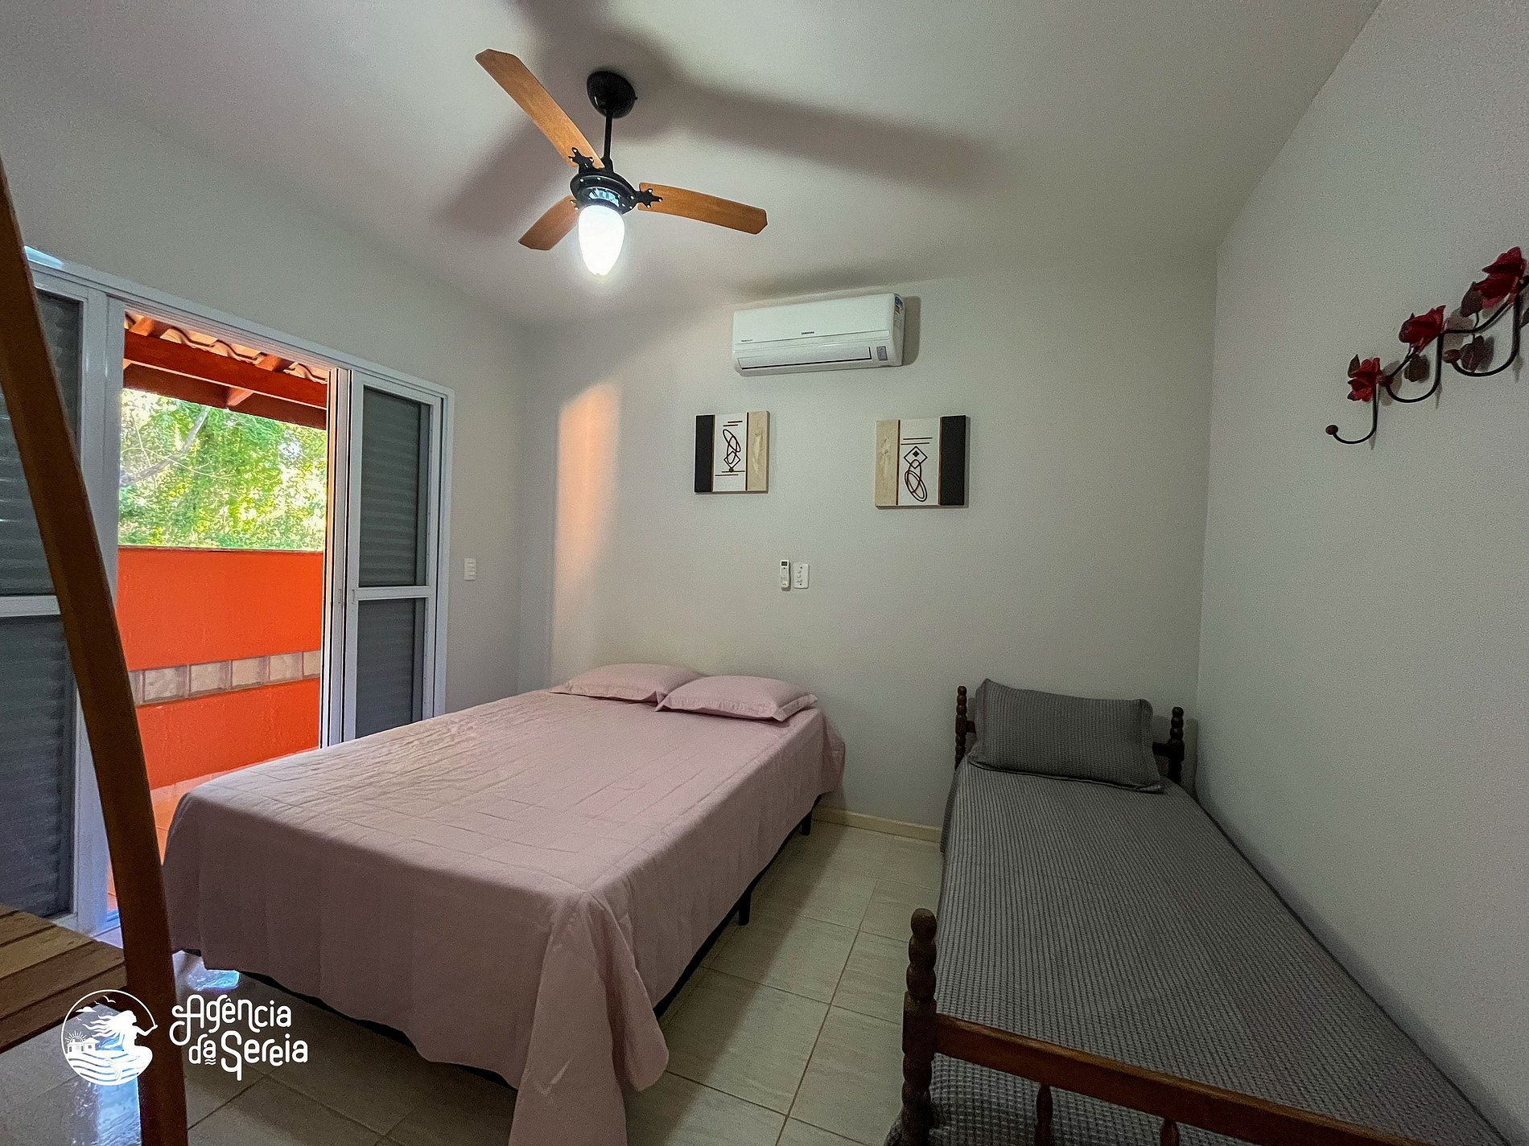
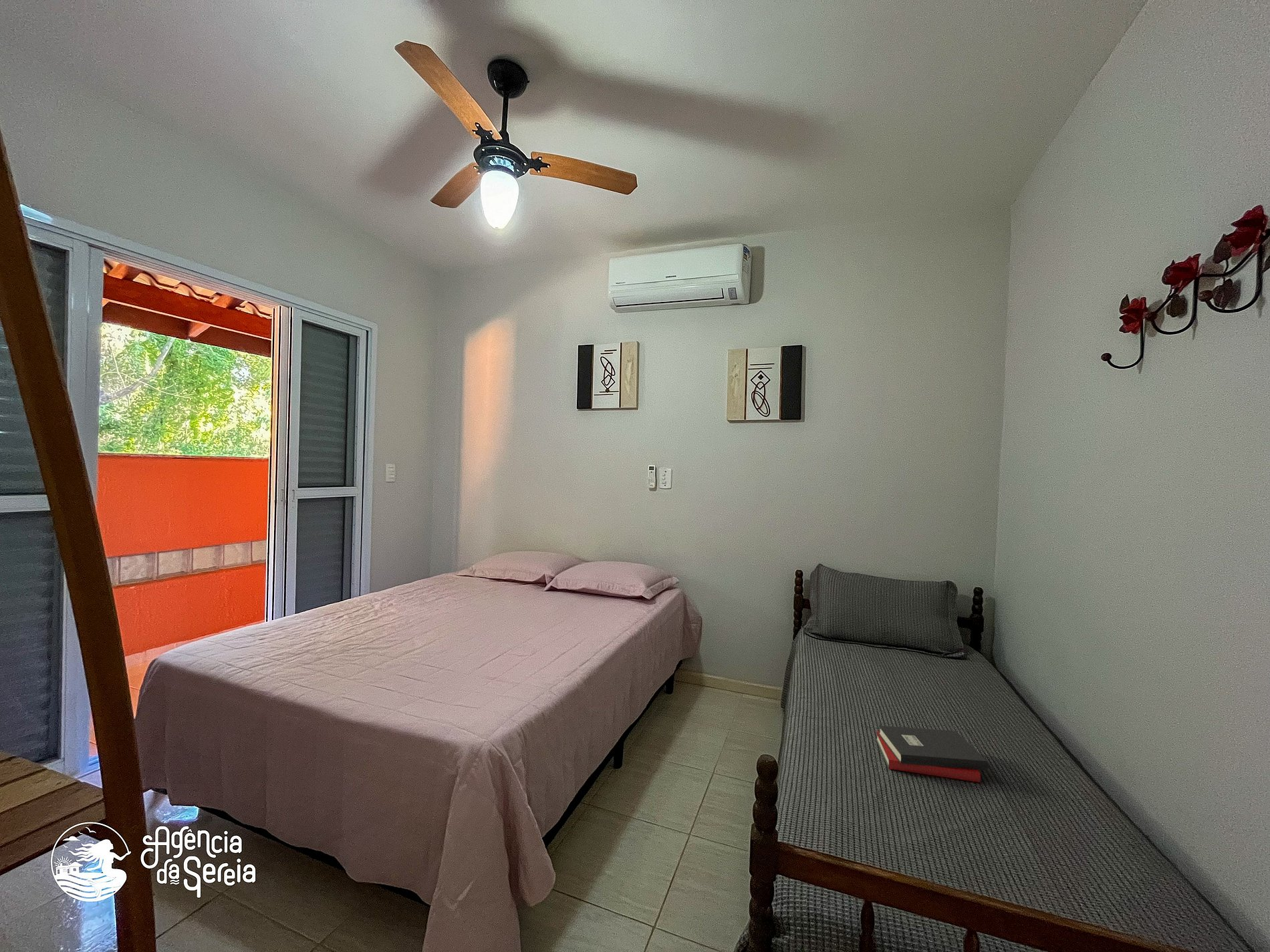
+ hardback book [875,725,989,783]
